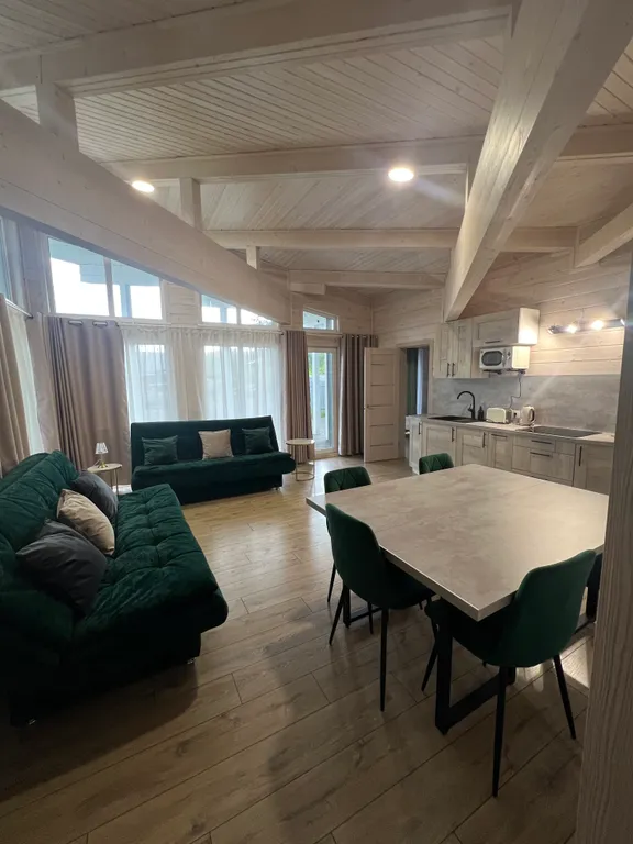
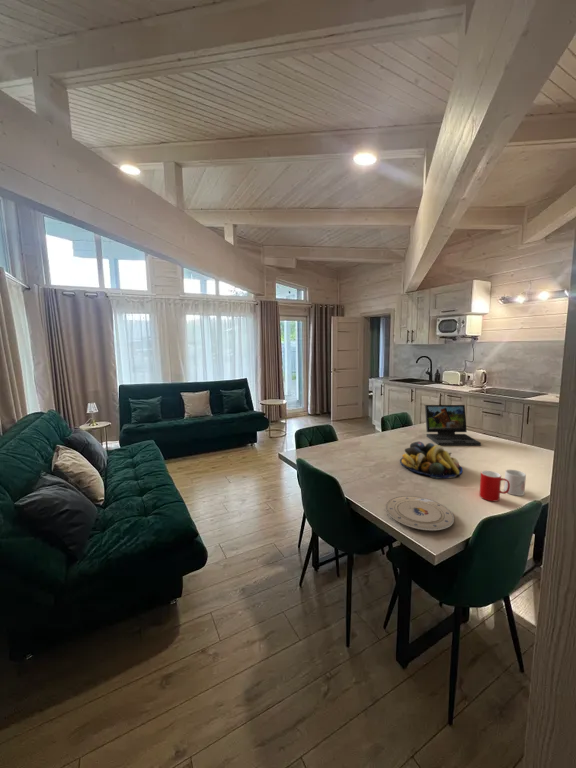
+ cup [478,470,510,502]
+ mug [503,469,527,497]
+ plate [385,495,455,532]
+ fruit bowl [399,441,463,480]
+ laptop [424,404,482,447]
